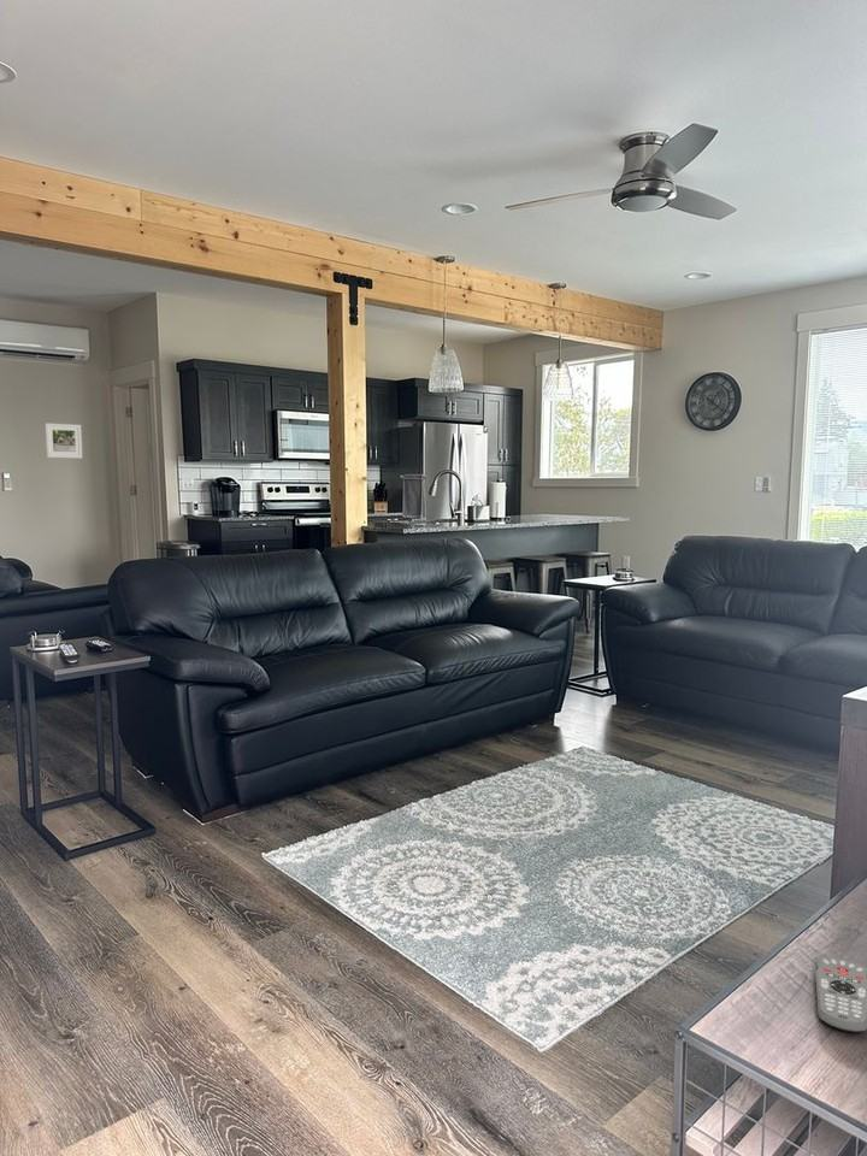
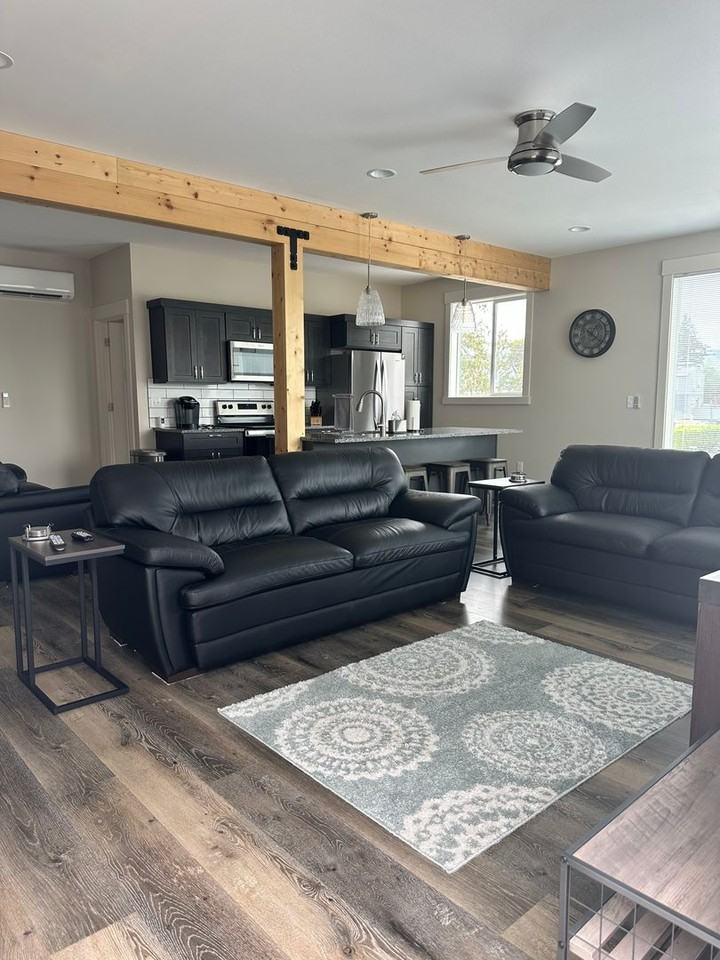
- remote control [814,955,867,1034]
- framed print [45,423,83,459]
